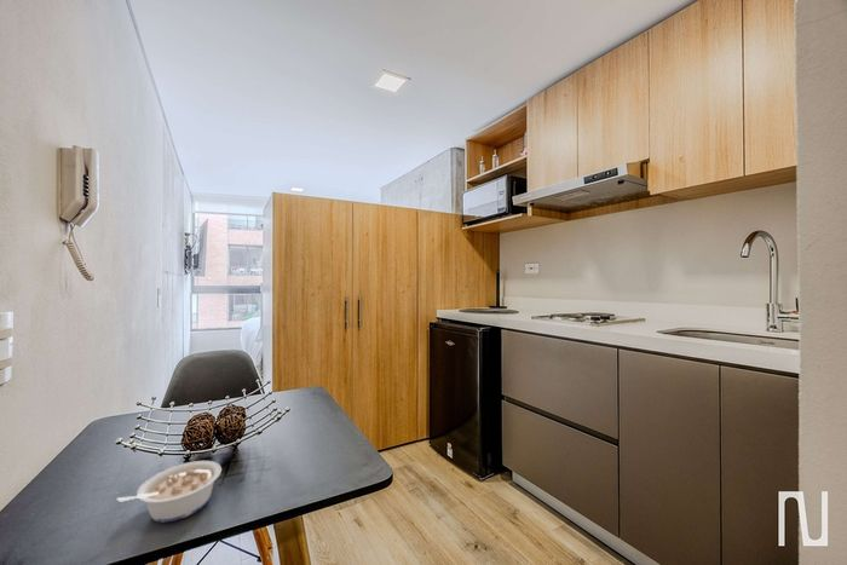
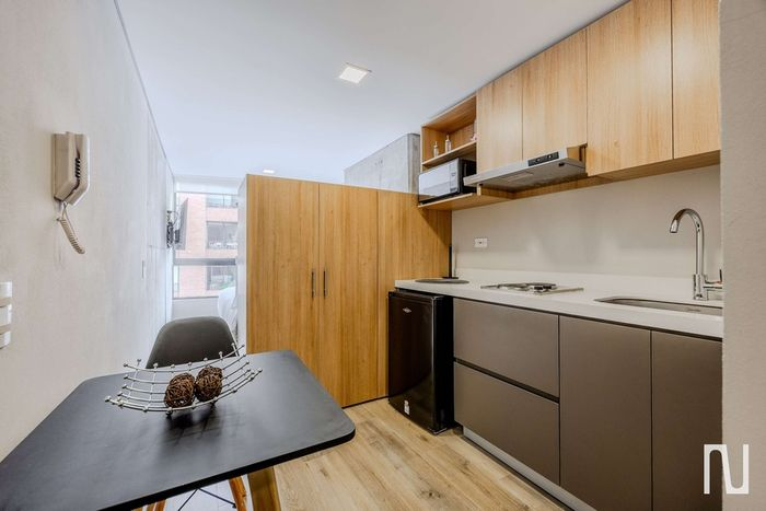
- legume [116,460,223,524]
